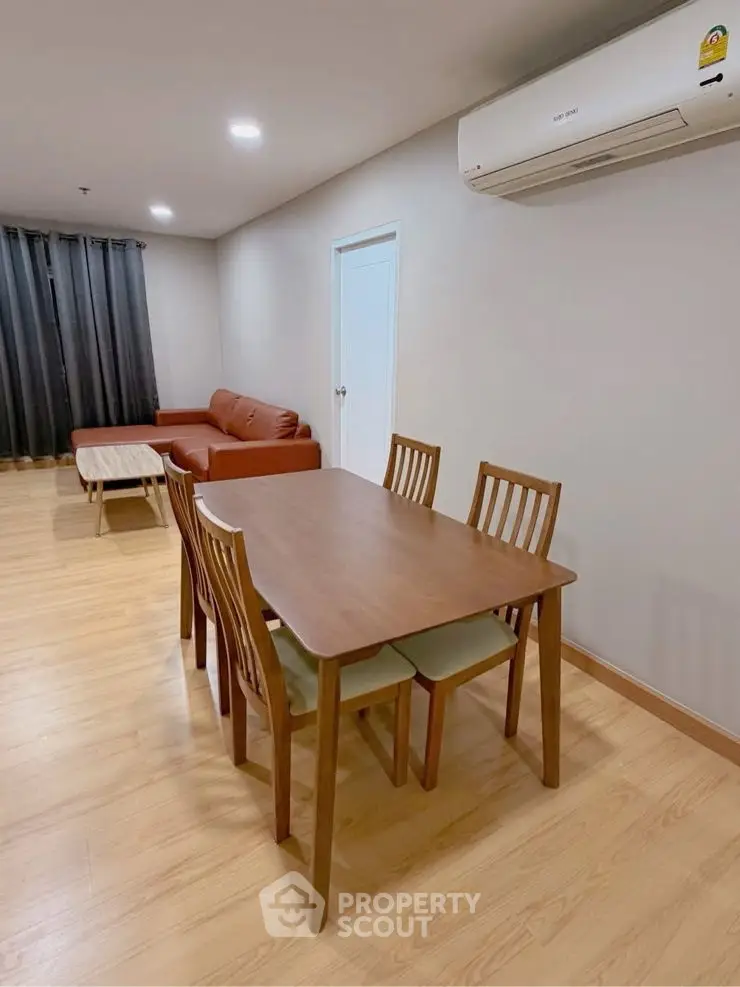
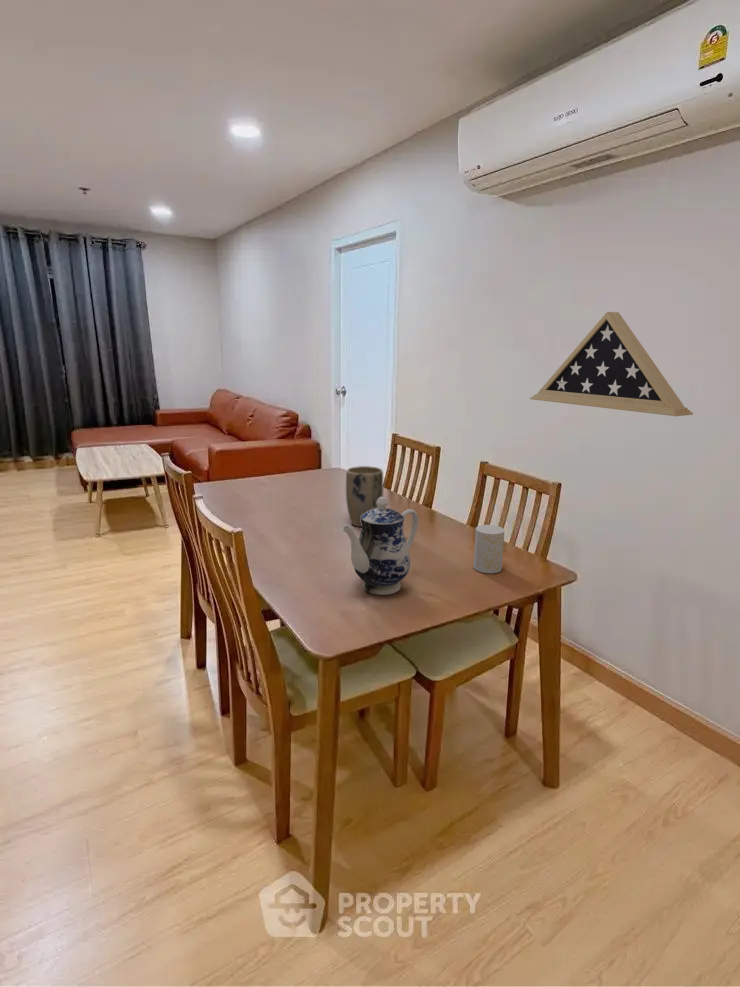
+ plant pot [345,465,384,528]
+ display case [529,311,694,417]
+ teapot [341,496,419,596]
+ cup [472,524,505,574]
